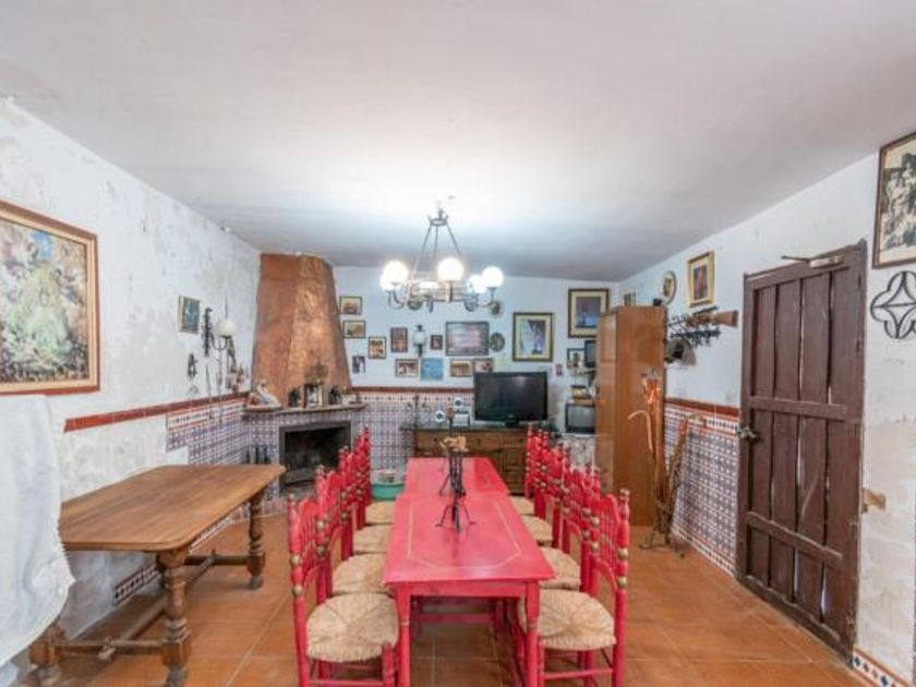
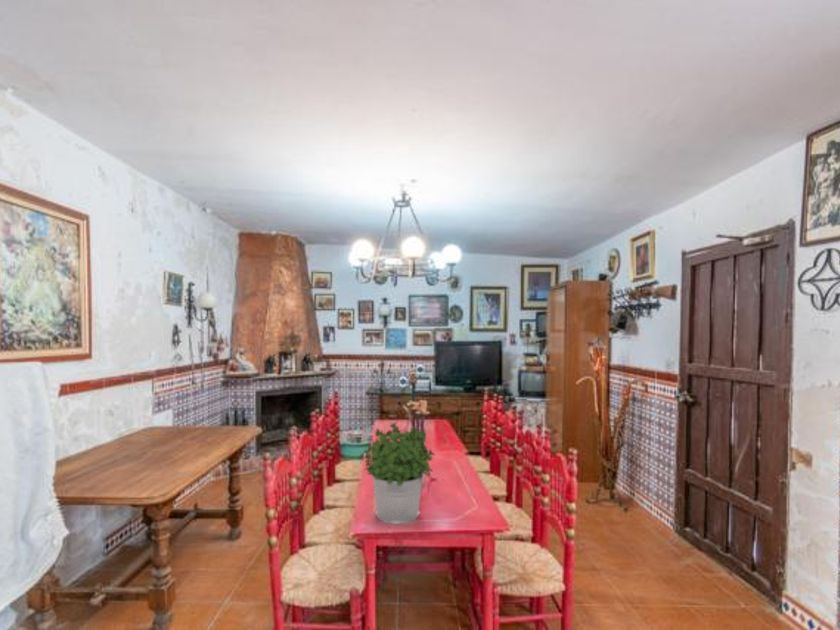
+ potted plant [356,421,436,525]
